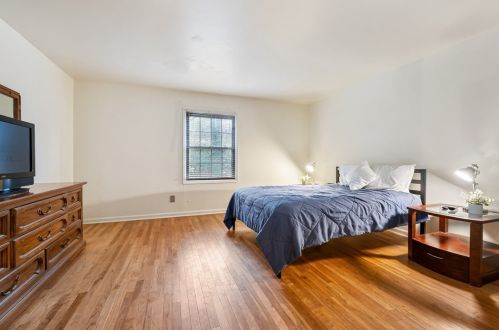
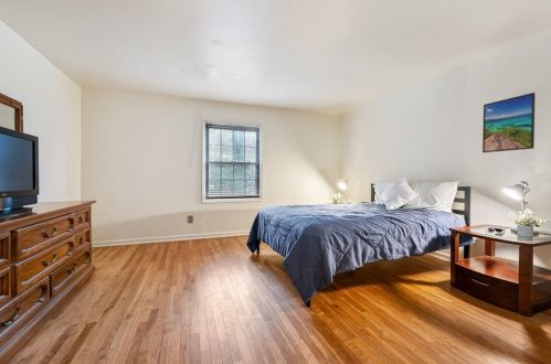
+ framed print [481,92,537,153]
